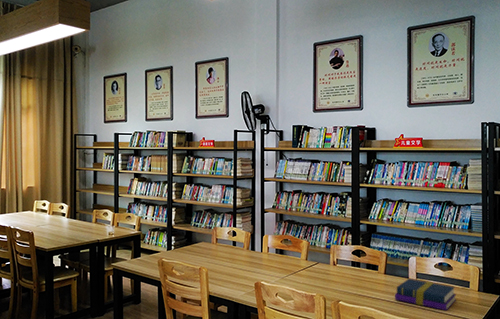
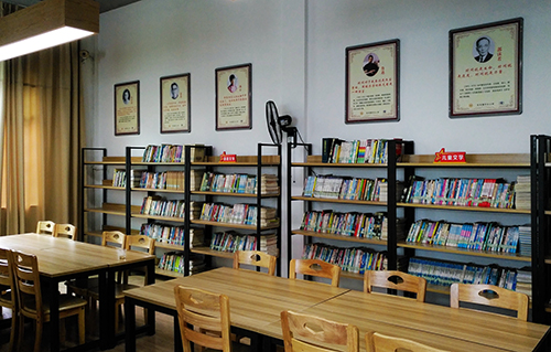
- book [394,278,457,311]
